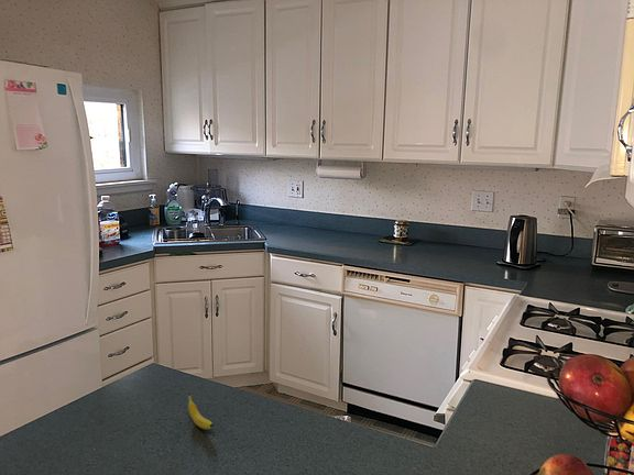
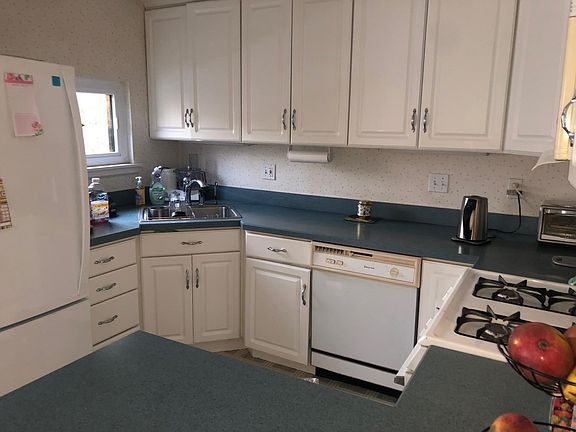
- fruit [187,393,214,430]
